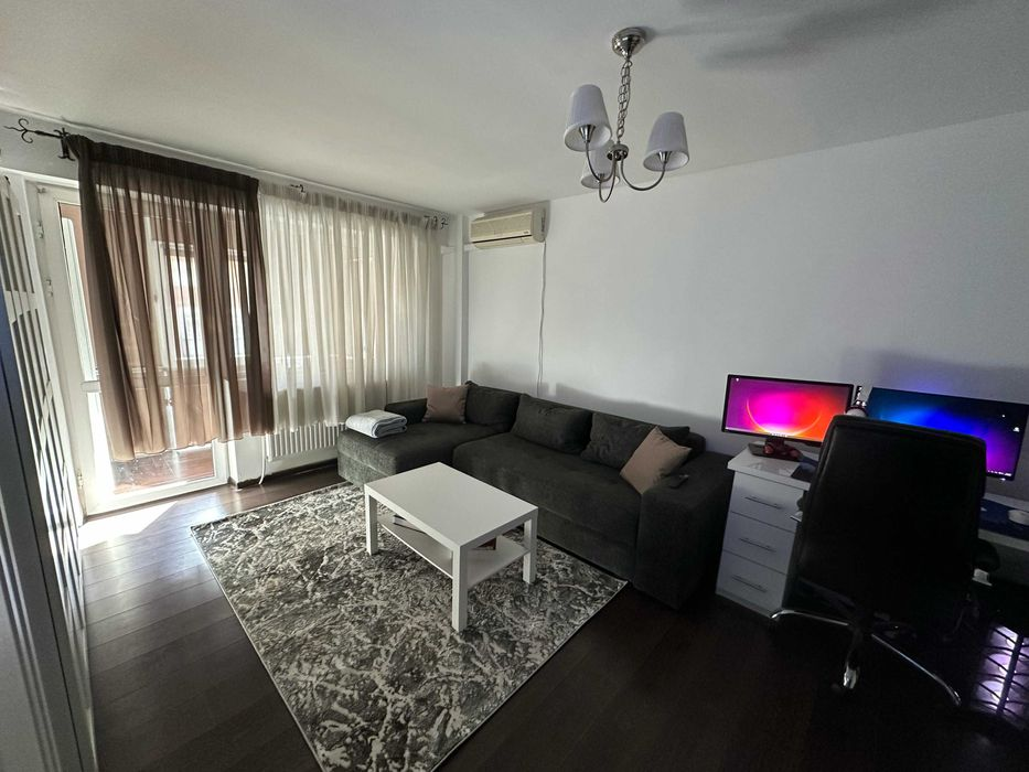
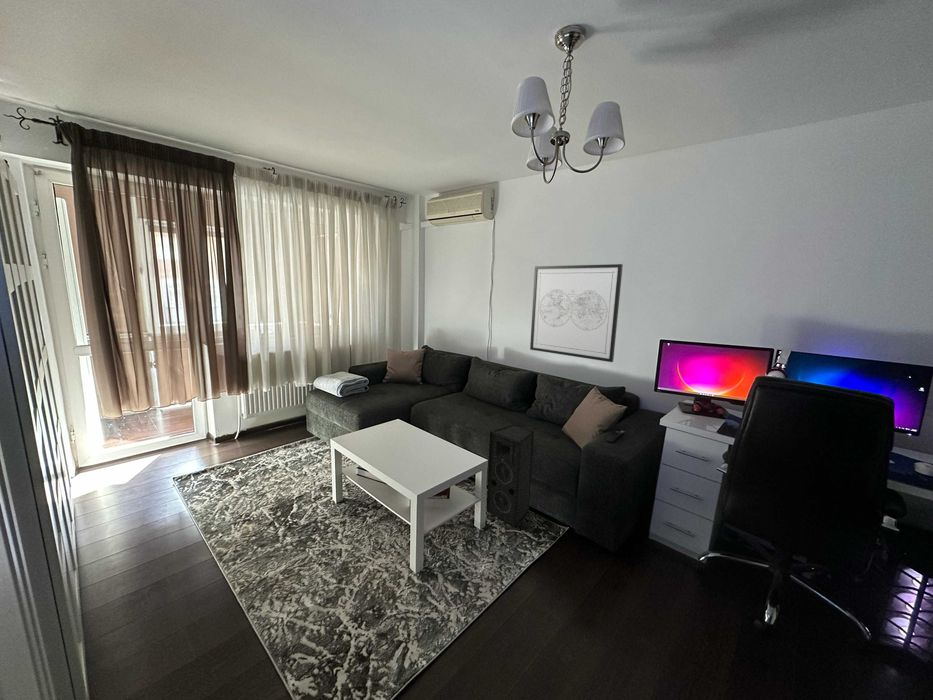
+ speaker [486,424,535,528]
+ wall art [529,263,624,363]
